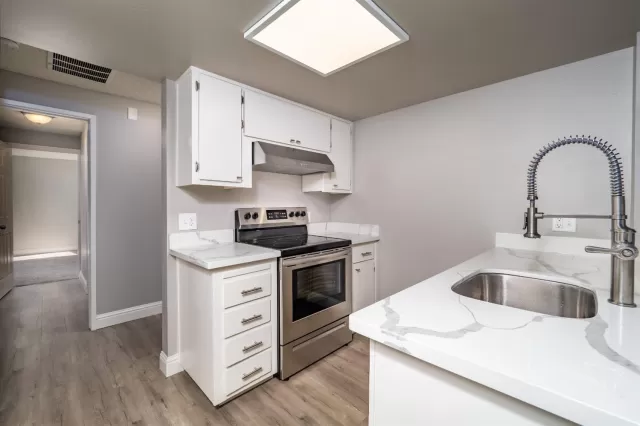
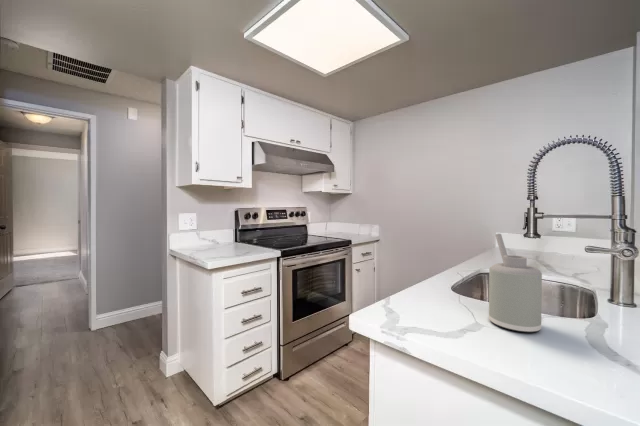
+ soap dispenser [488,233,543,334]
